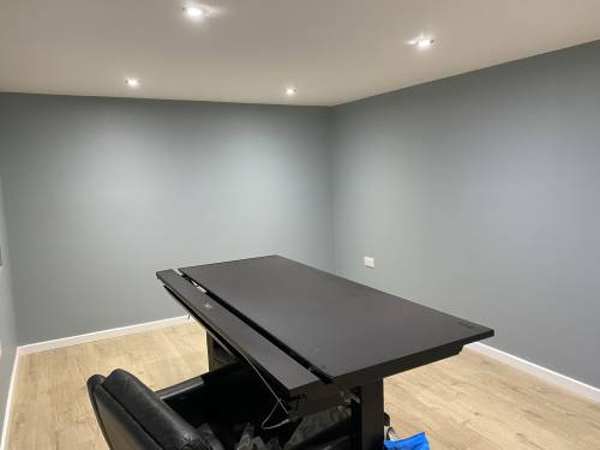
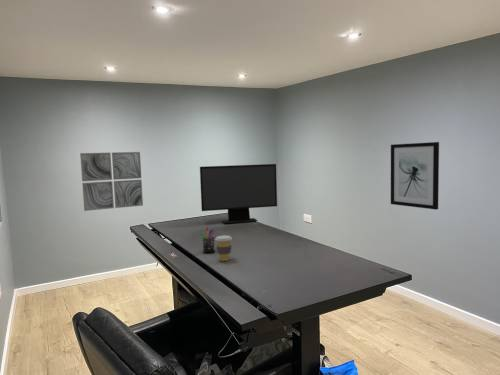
+ computer monitor [199,163,278,225]
+ wall art [79,151,144,212]
+ wall art [390,141,440,211]
+ coffee cup [214,235,233,262]
+ pen holder [198,226,216,254]
